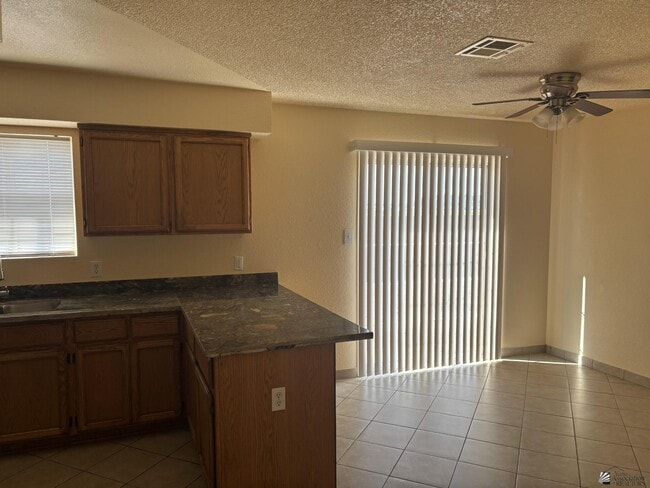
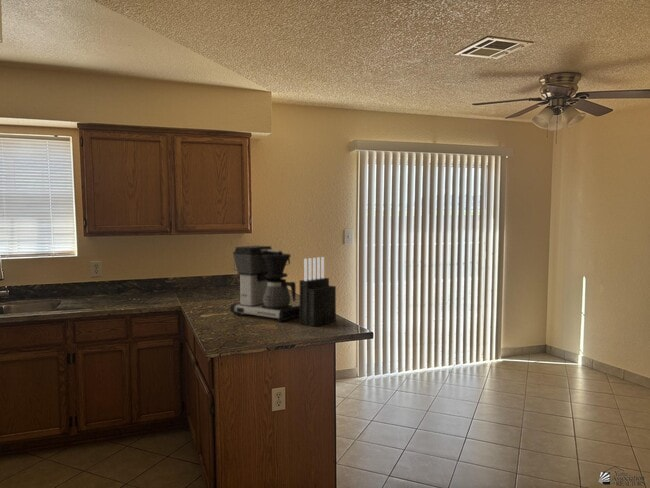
+ coffee maker [229,245,300,323]
+ knife block [299,256,337,327]
